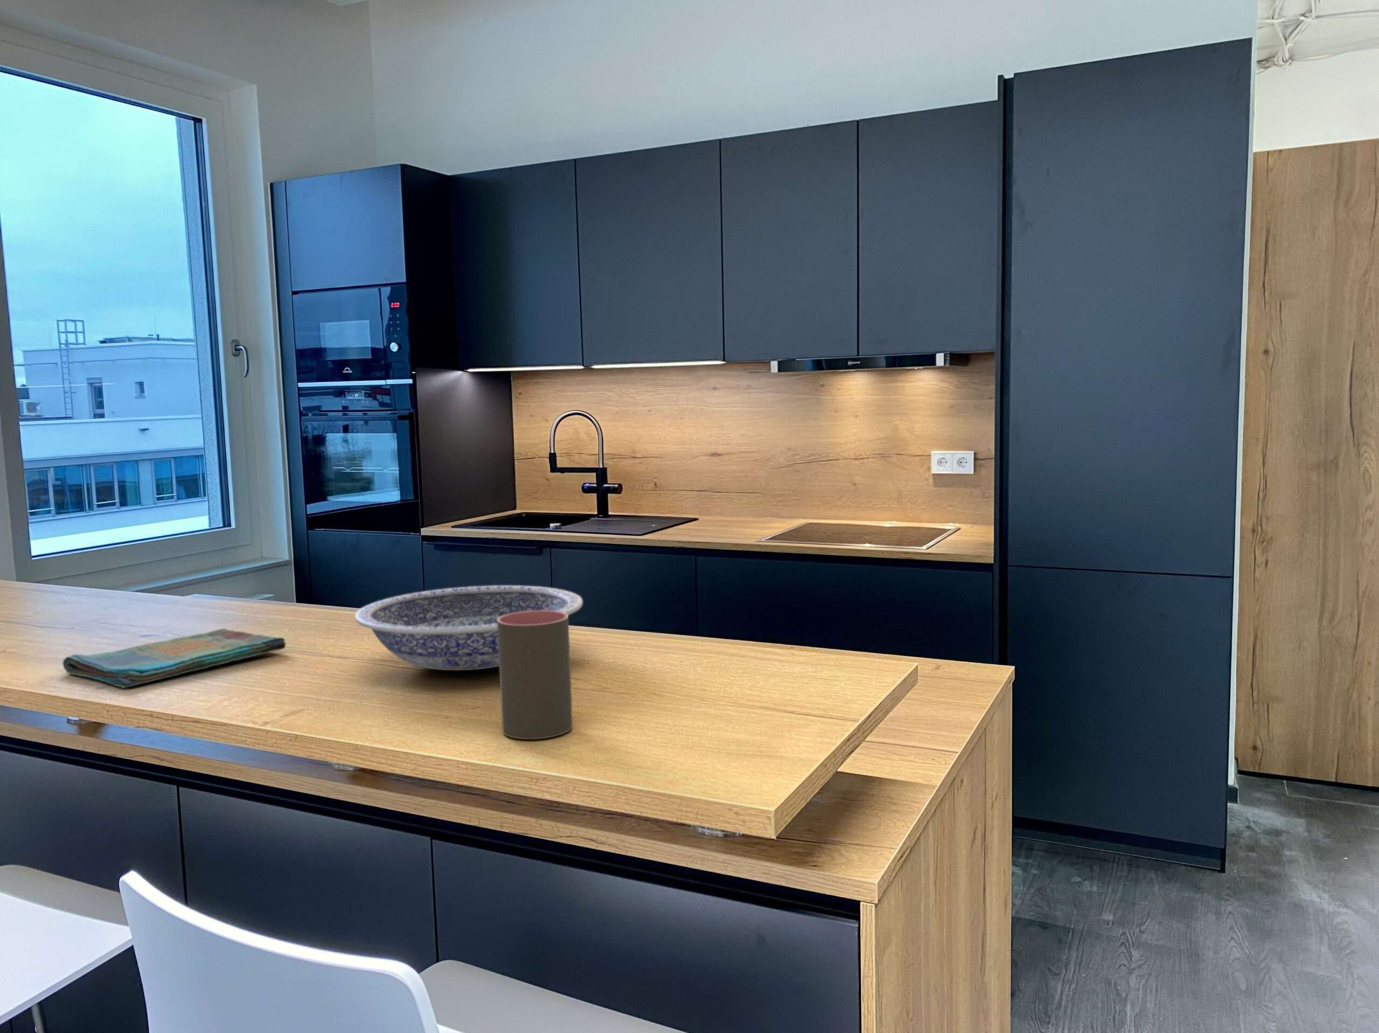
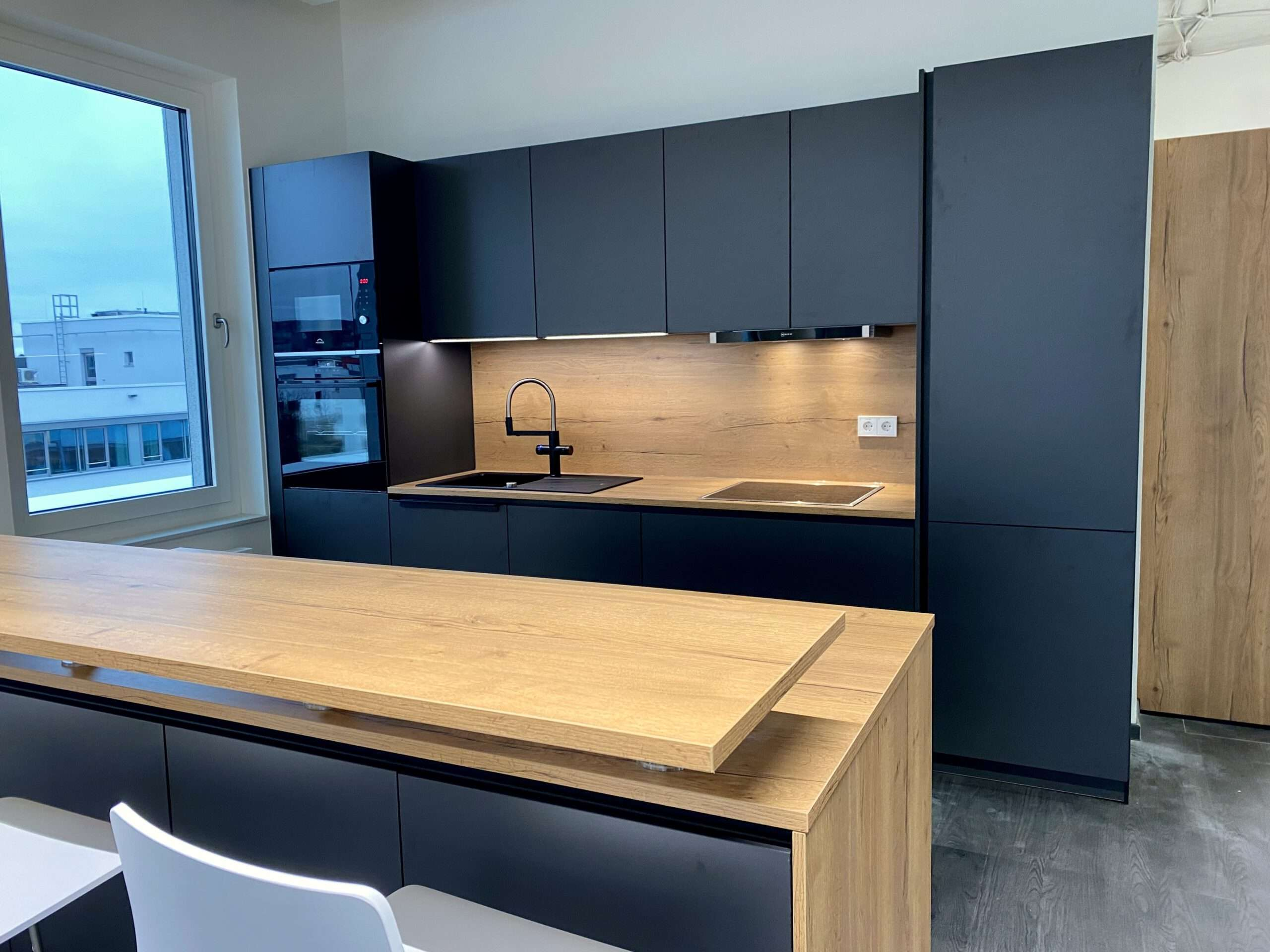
- dish towel [63,628,287,689]
- bowl [354,585,583,672]
- cup [497,611,573,740]
